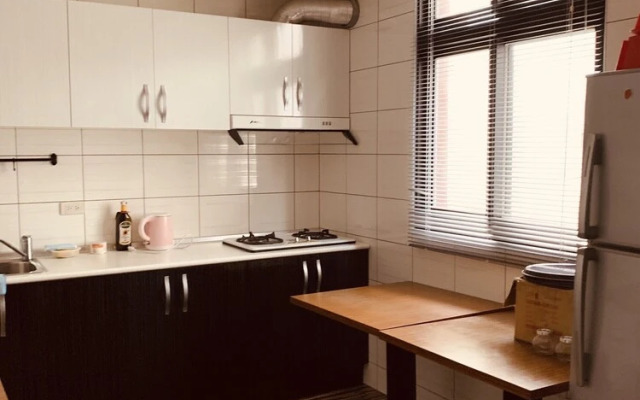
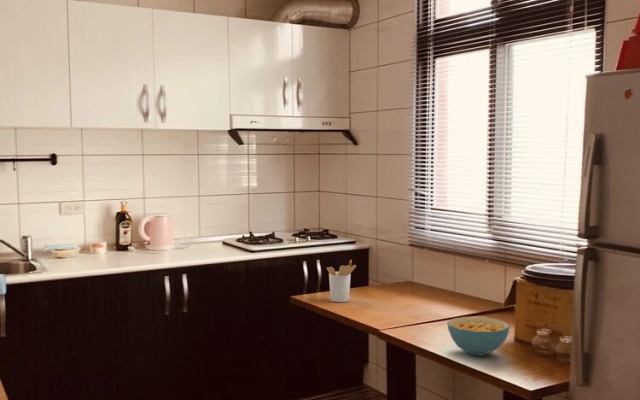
+ utensil holder [326,259,357,303]
+ cereal bowl [446,316,510,357]
